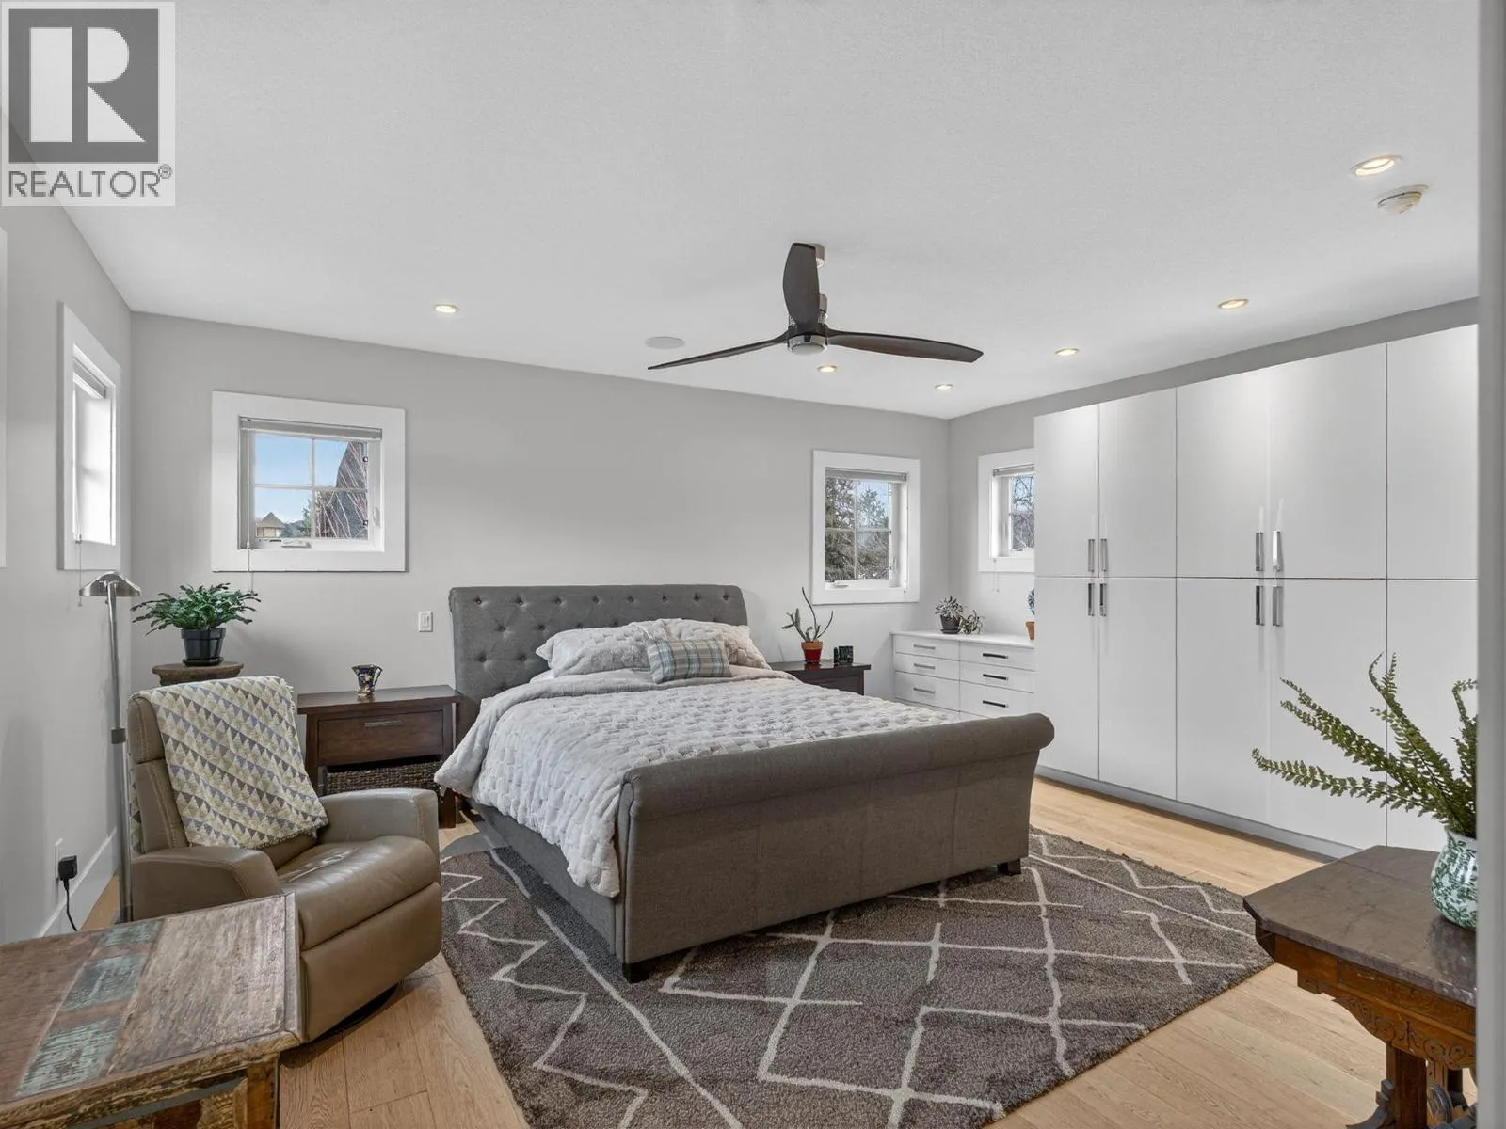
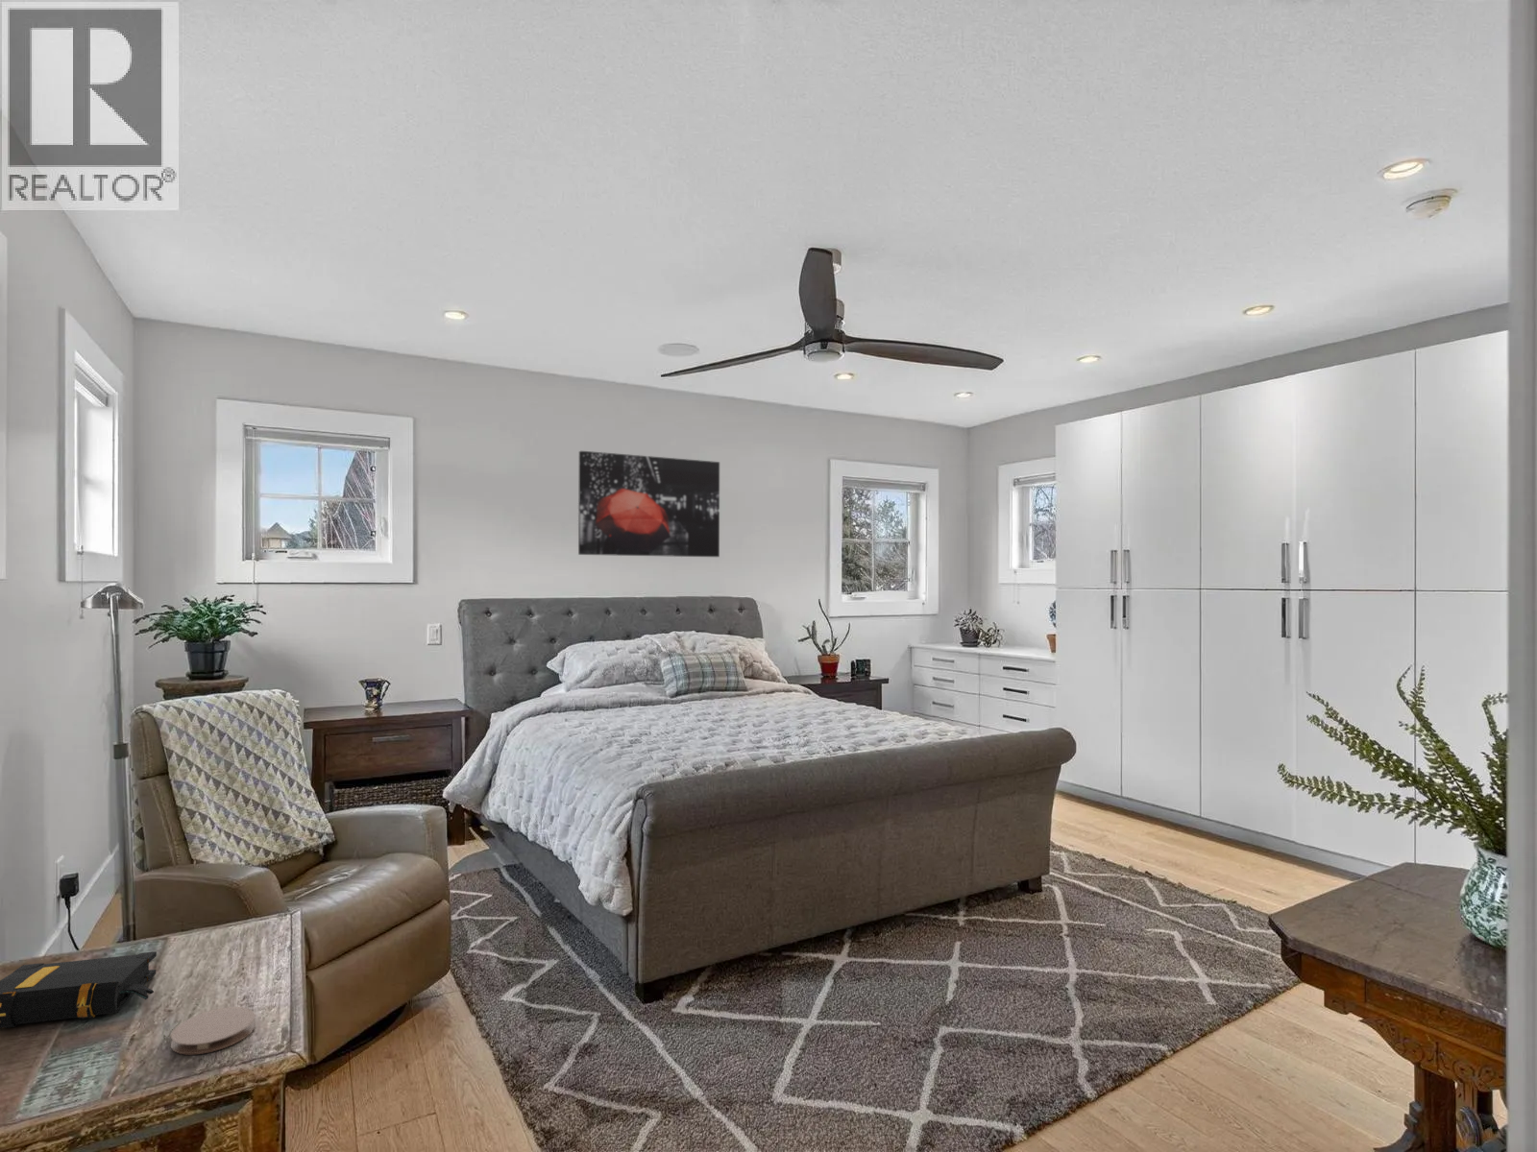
+ book [0,950,157,1029]
+ wall art [577,450,720,558]
+ coaster [169,1006,255,1056]
